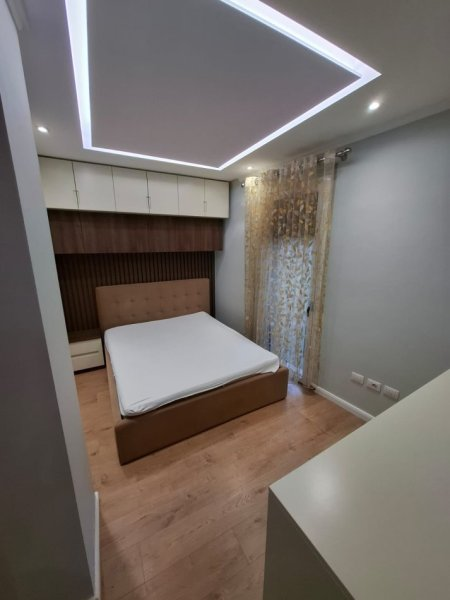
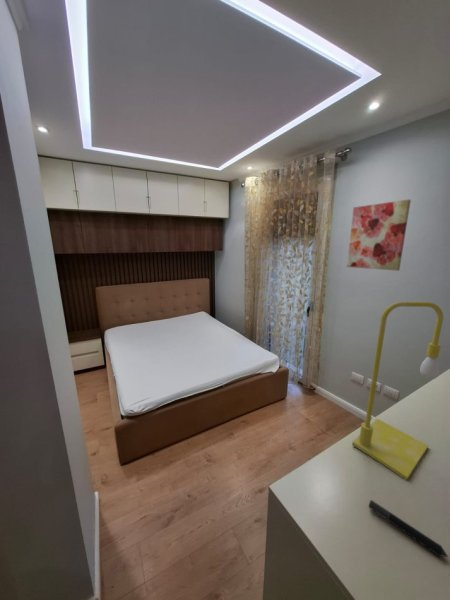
+ table lamp [351,301,444,481]
+ pen [368,499,449,558]
+ wall art [346,199,412,272]
